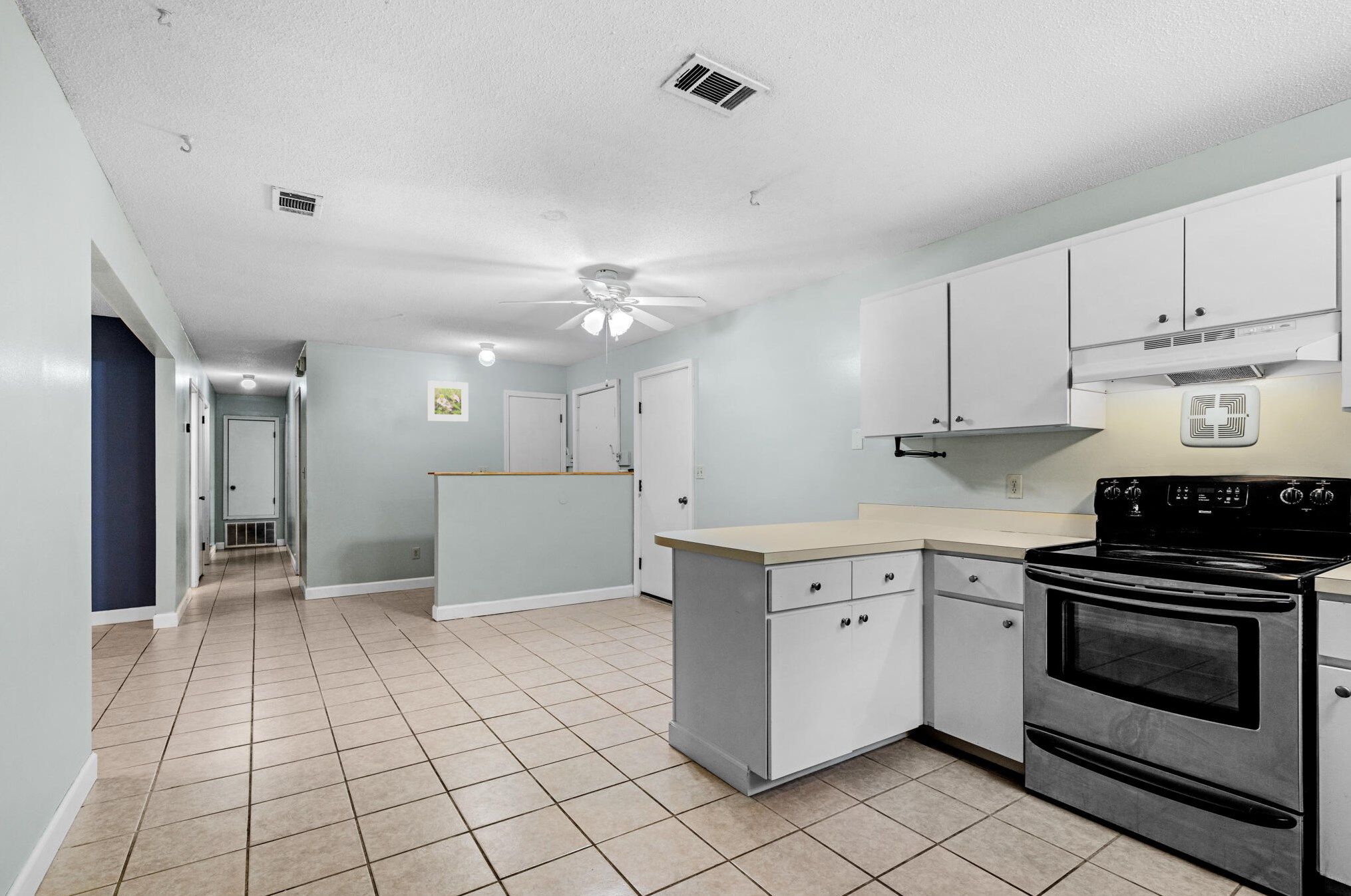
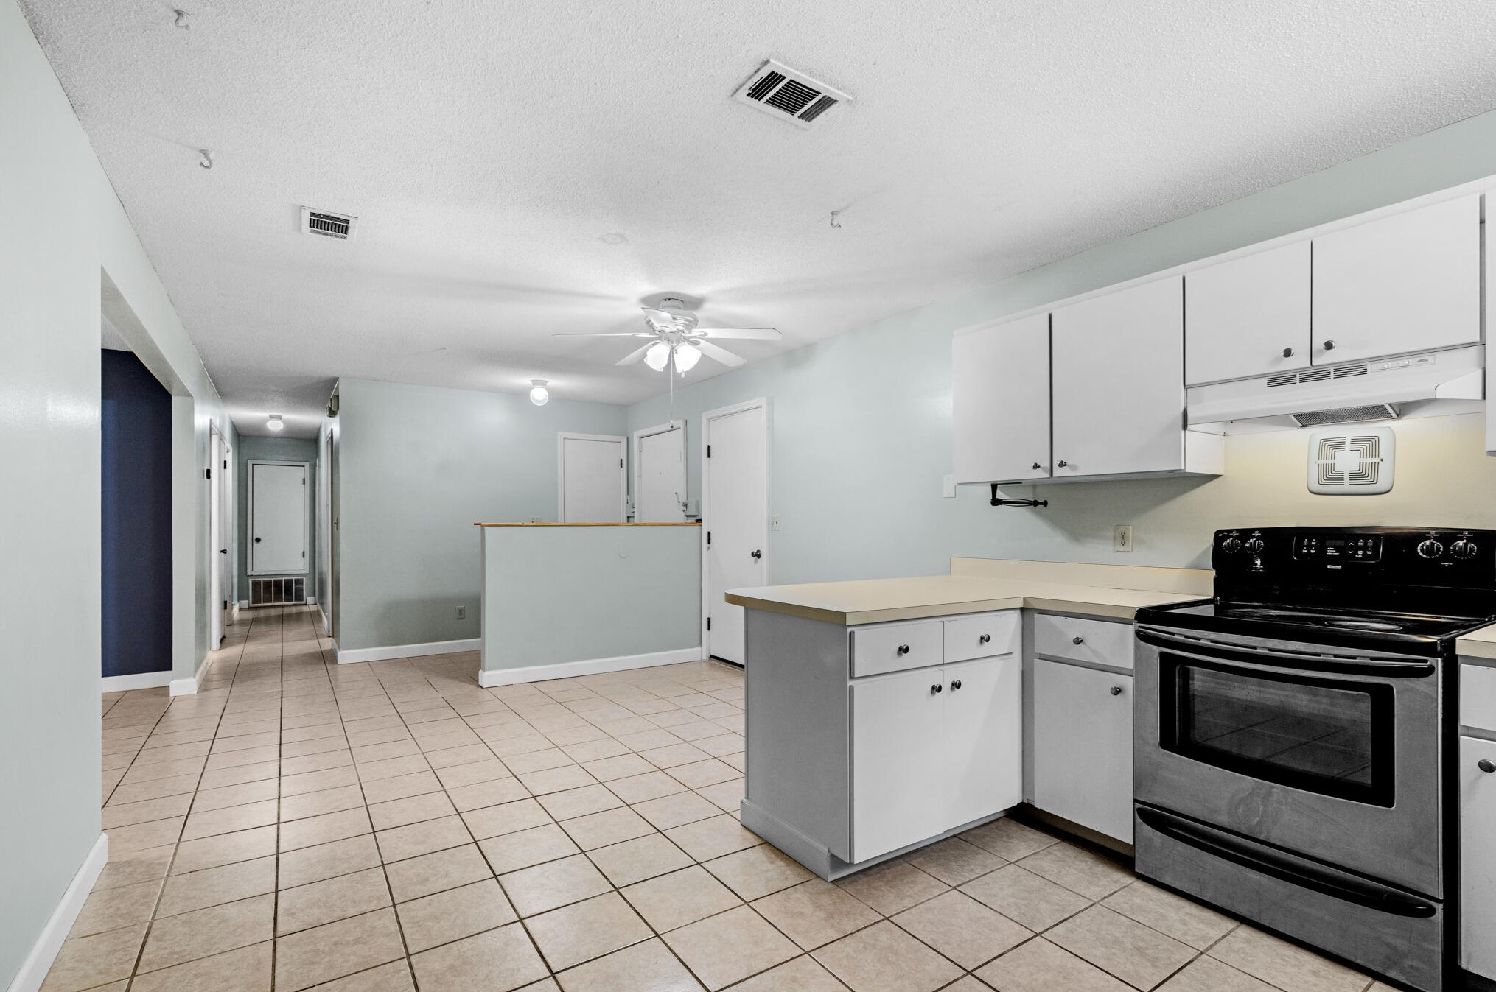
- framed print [427,380,469,422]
